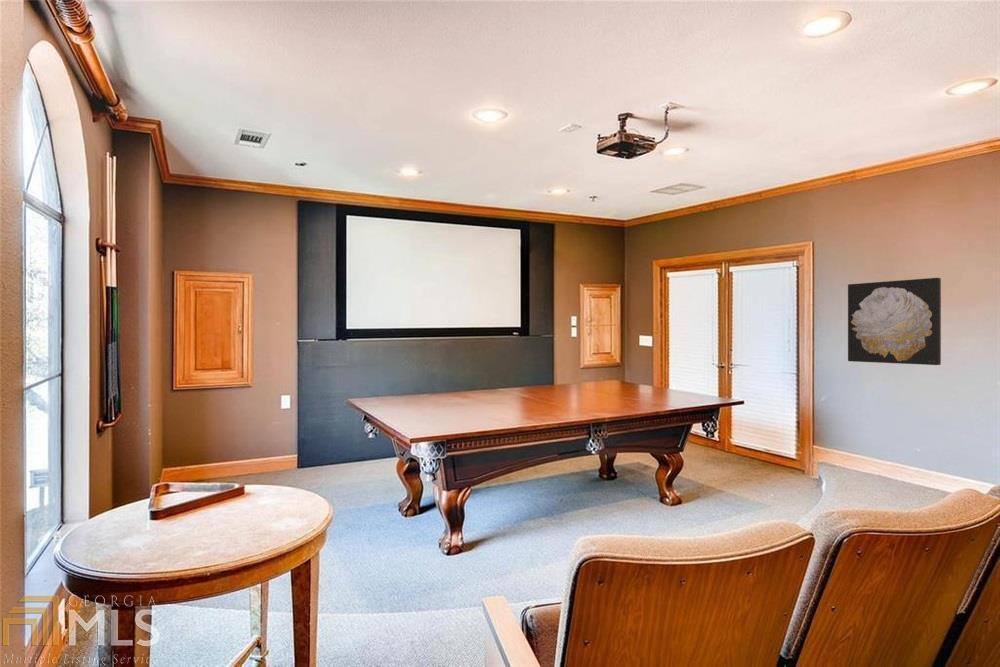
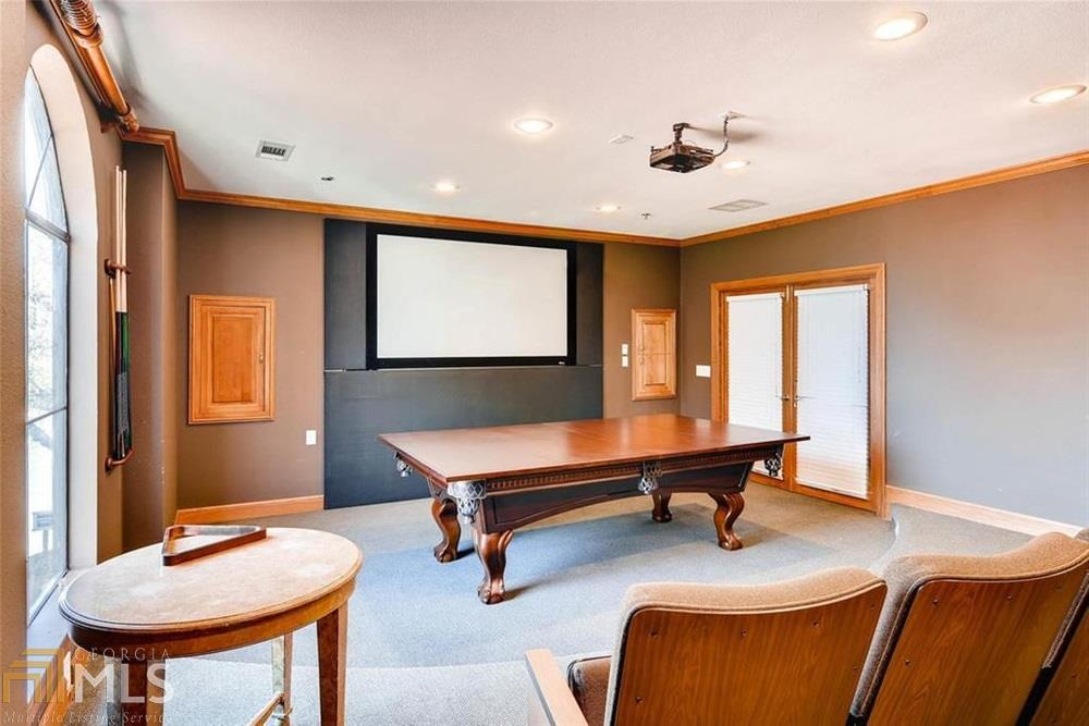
- wall art [847,277,942,366]
